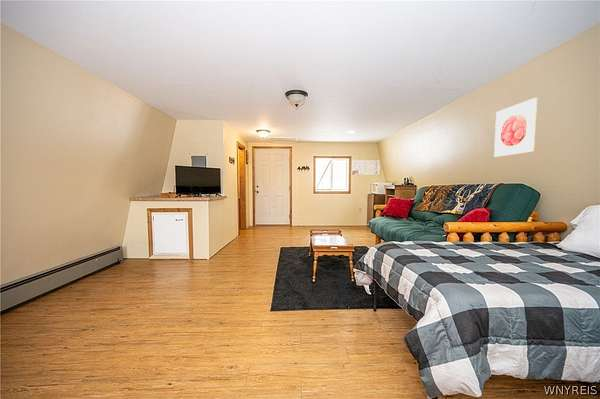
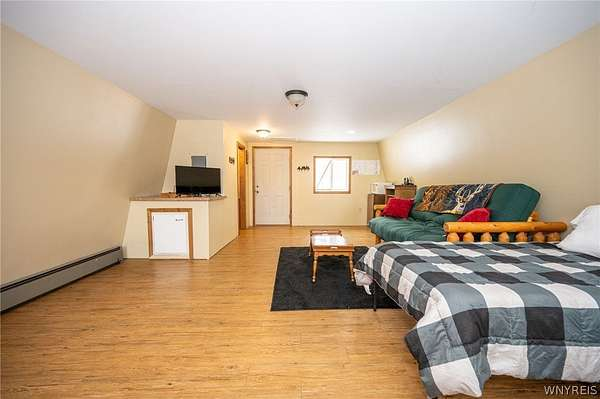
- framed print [493,97,538,158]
